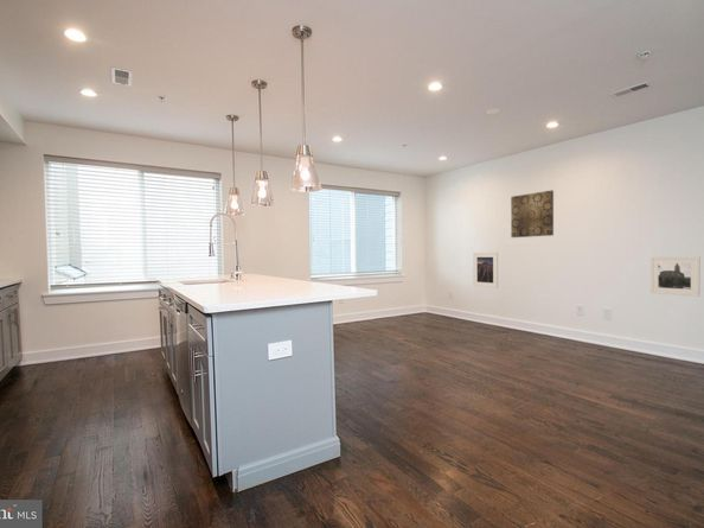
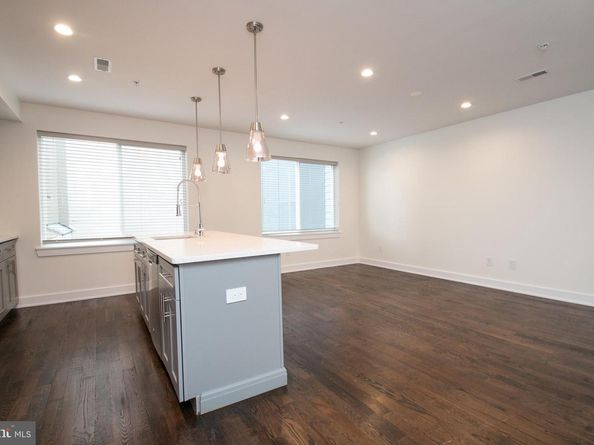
- wall art [510,189,555,238]
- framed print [472,252,499,290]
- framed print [649,255,702,298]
